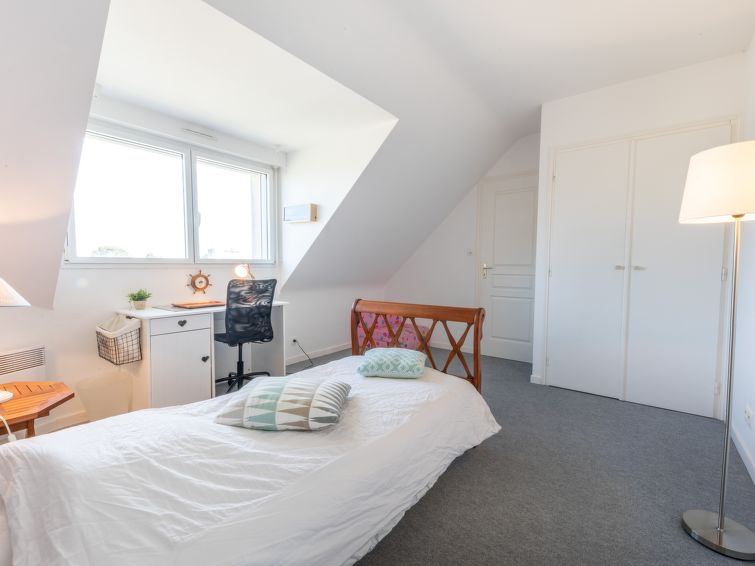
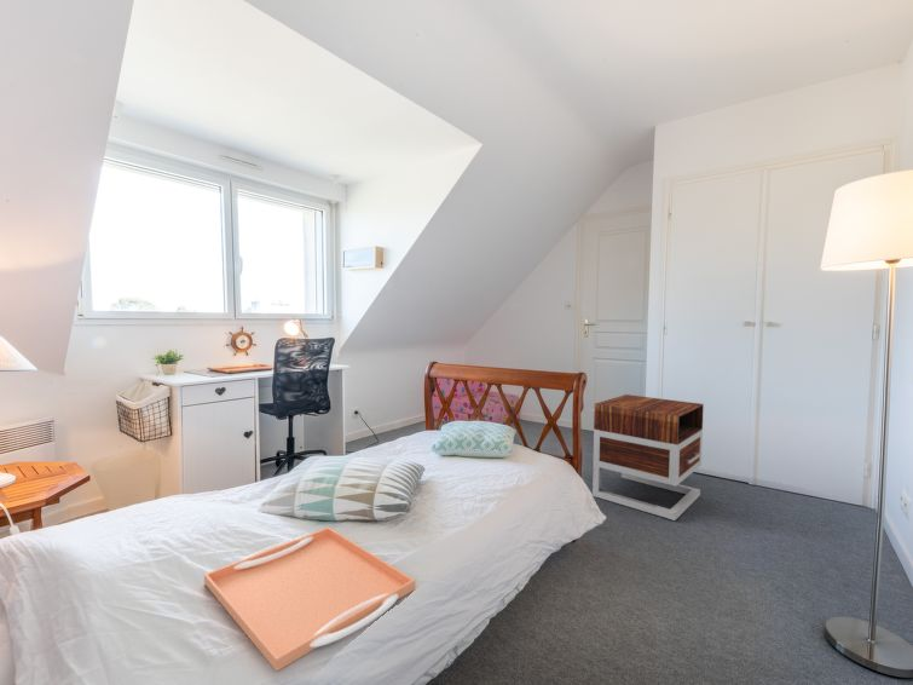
+ serving tray [203,526,416,673]
+ nightstand [591,393,705,522]
